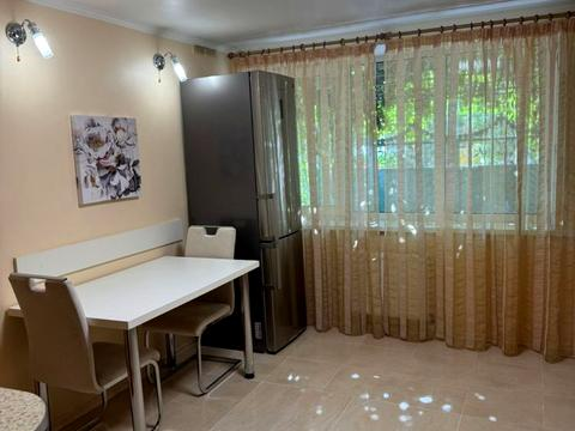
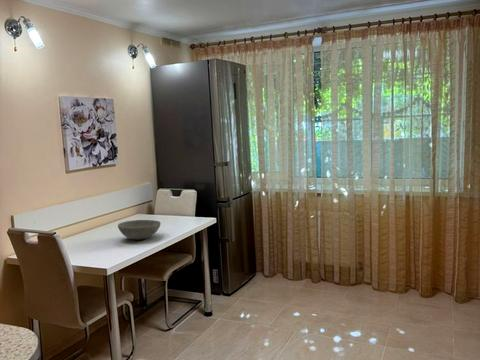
+ bowl [117,219,162,240]
